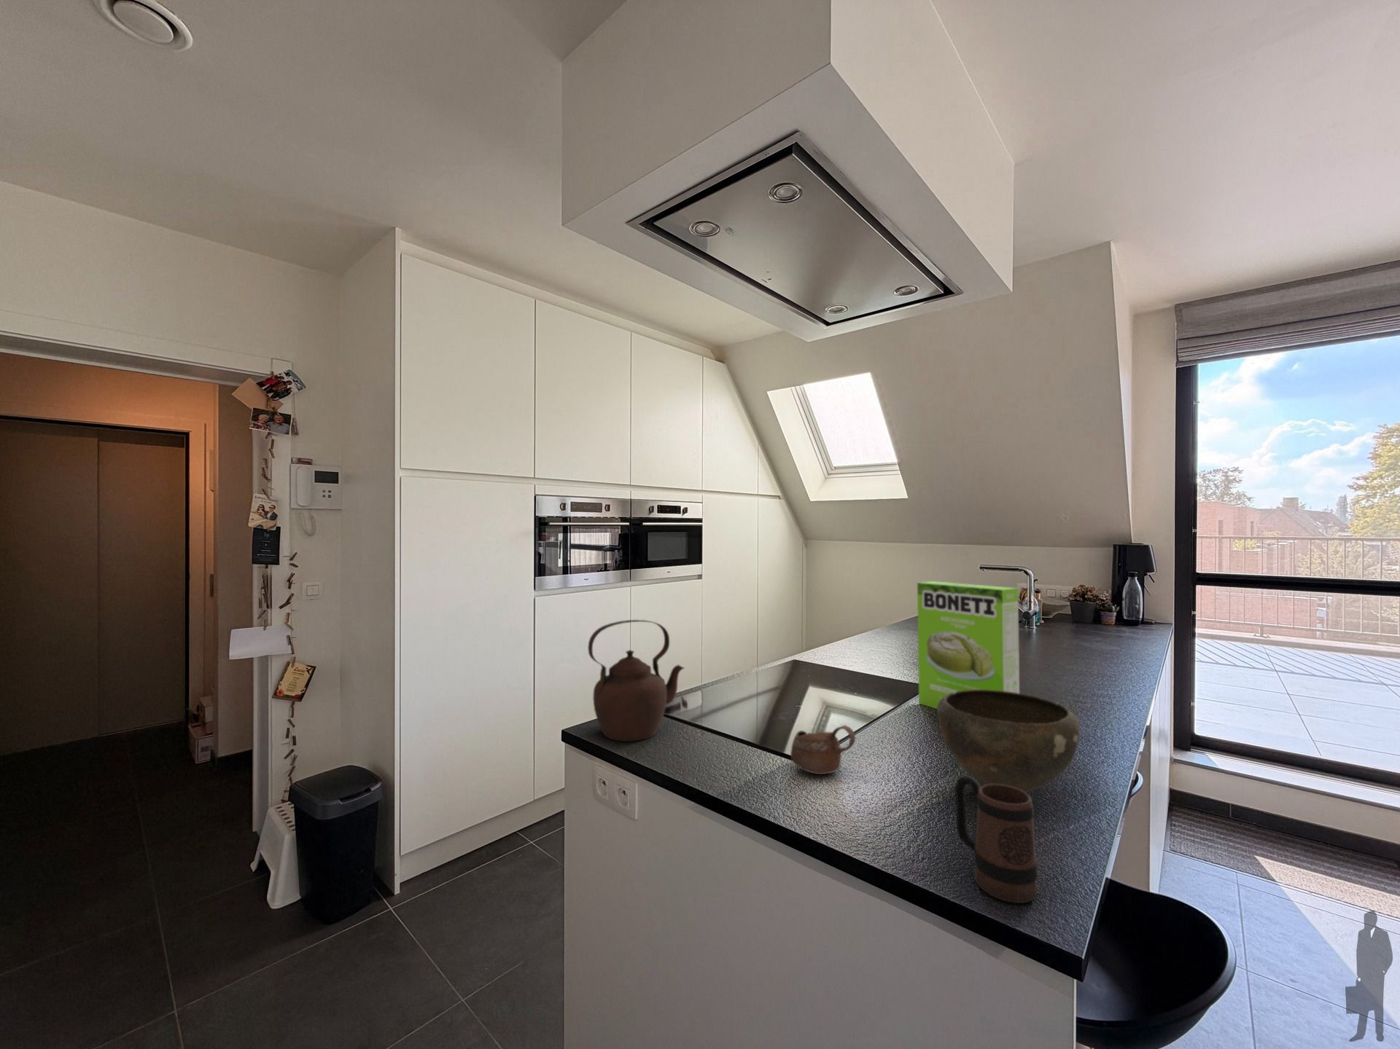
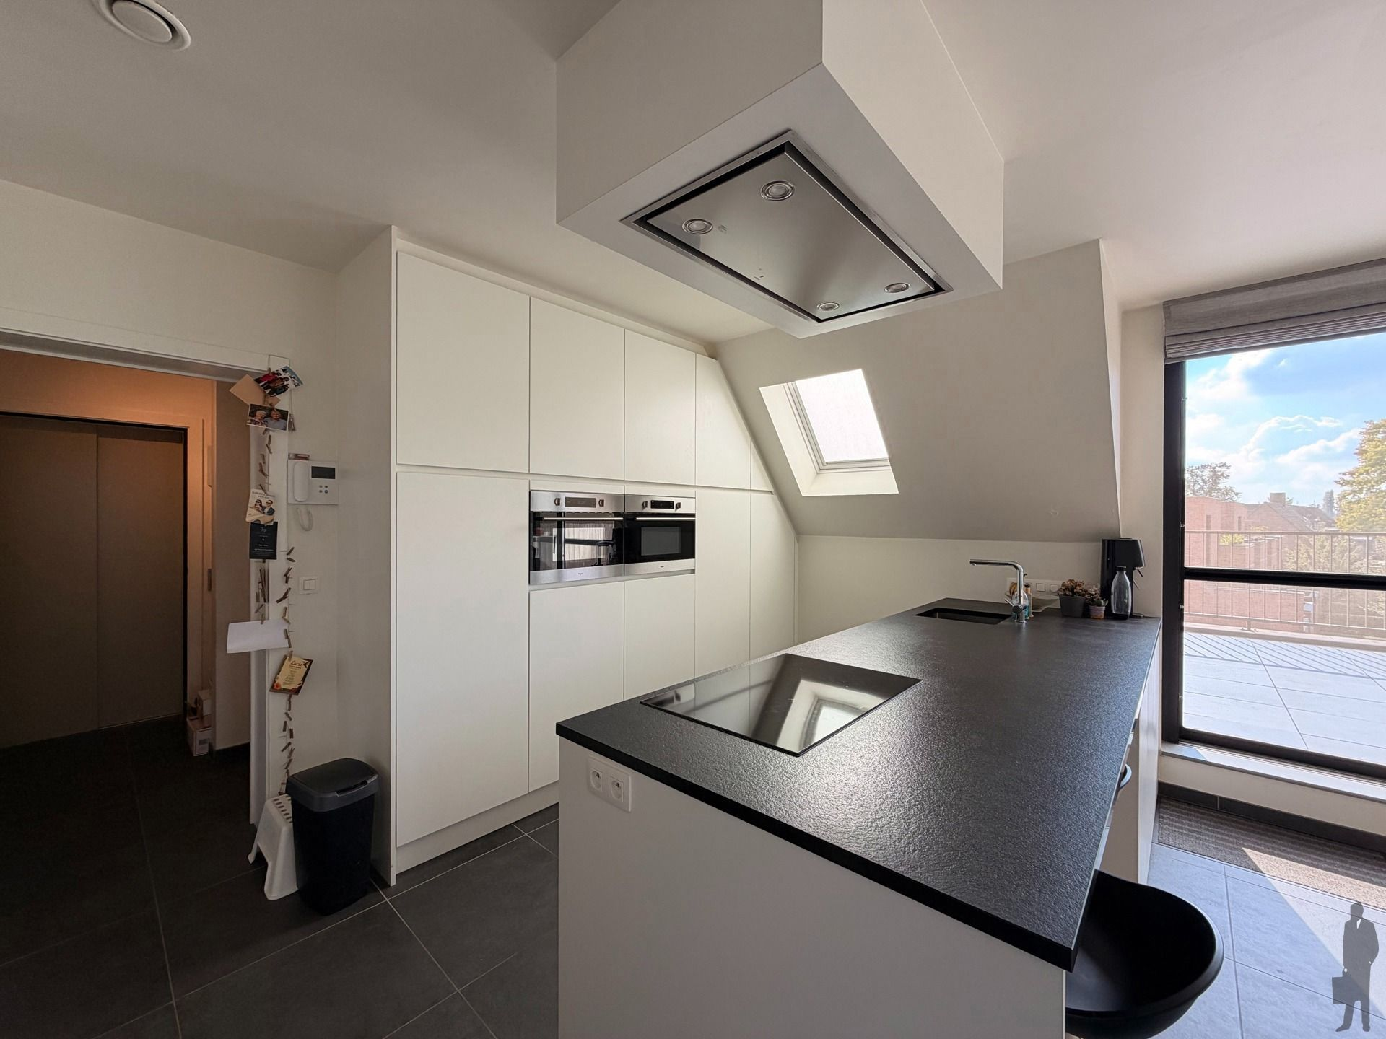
- cup [789,724,857,775]
- cake mix box [916,581,1020,710]
- mug [955,775,1040,904]
- bowl [936,689,1080,793]
- teapot [586,619,686,743]
